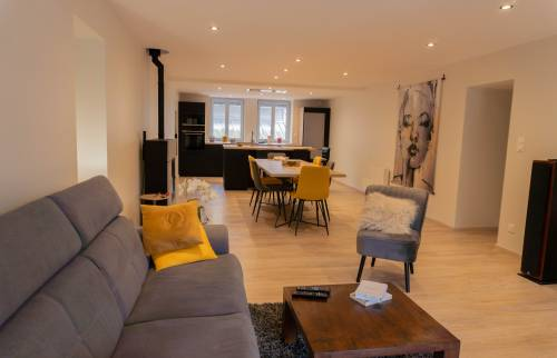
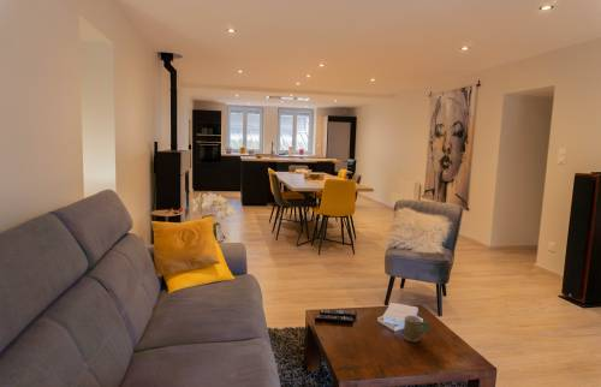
+ mug [403,315,429,343]
